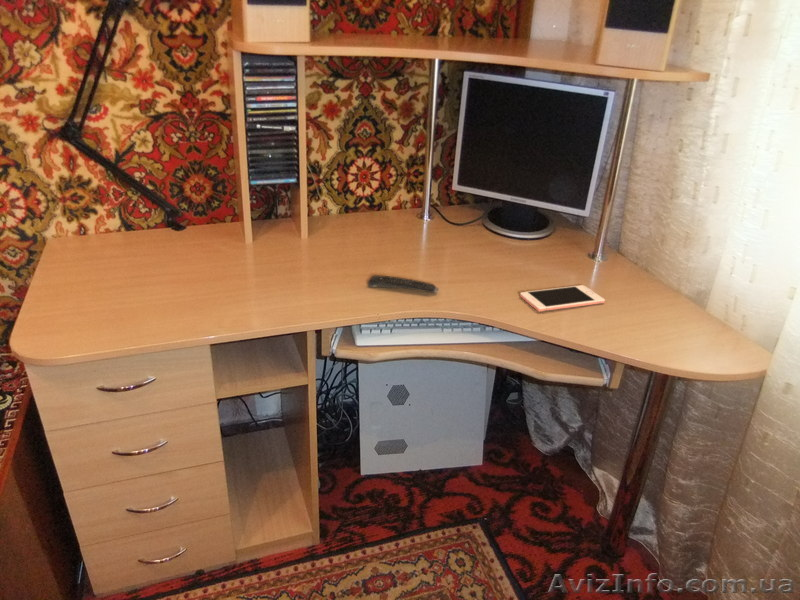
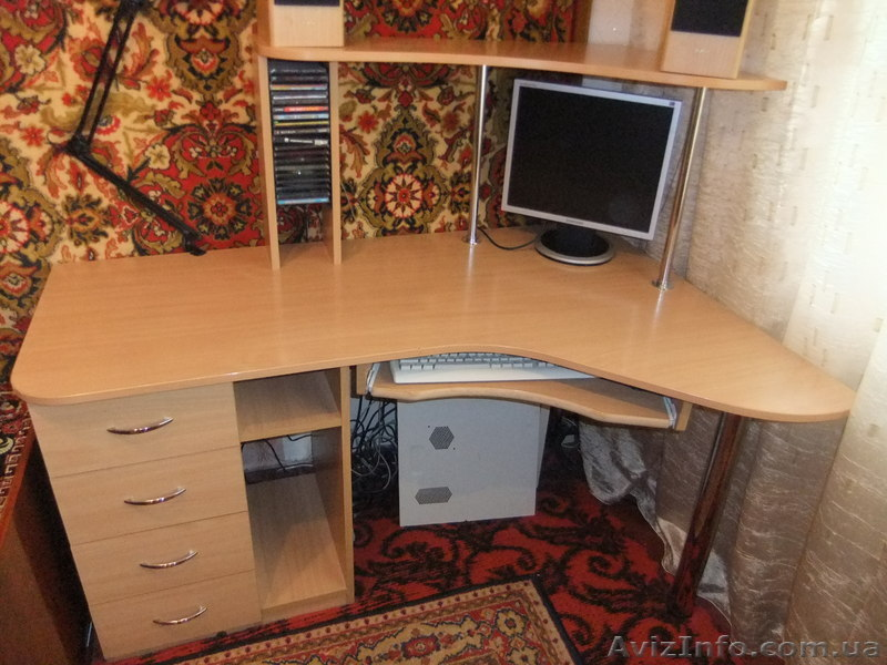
- remote control [367,274,440,294]
- cell phone [519,284,606,312]
